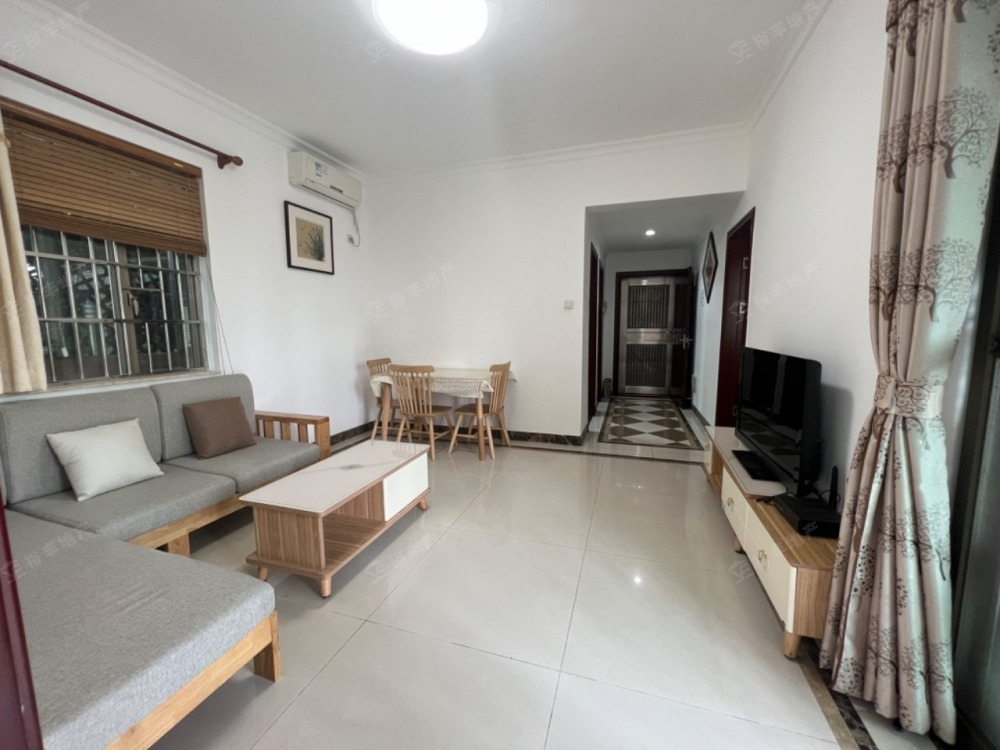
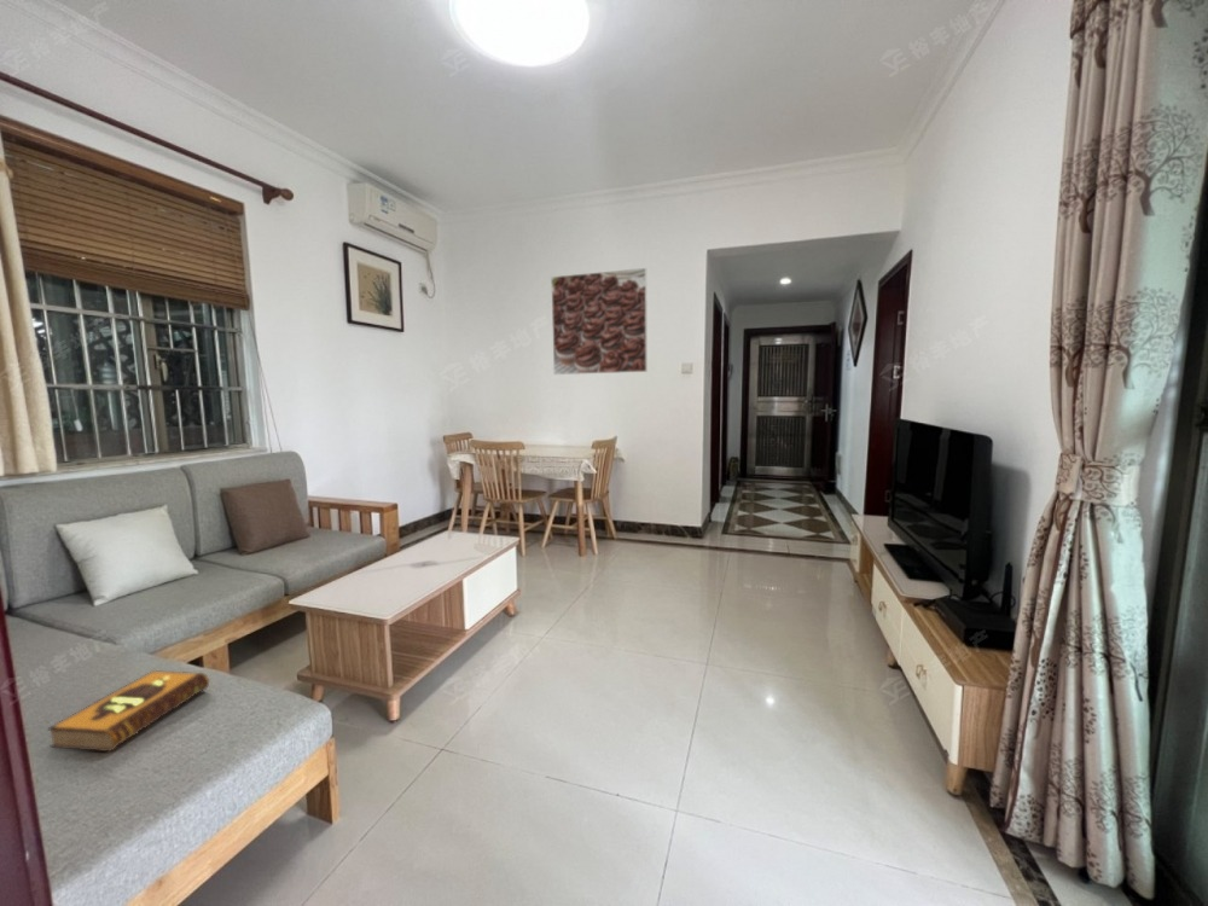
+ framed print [550,267,649,376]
+ hardback book [46,669,210,753]
